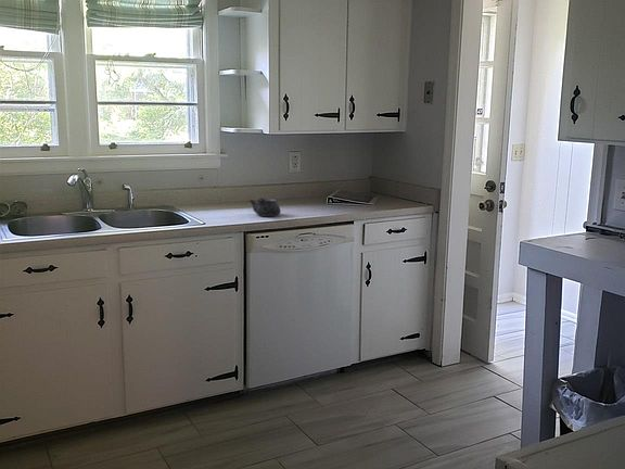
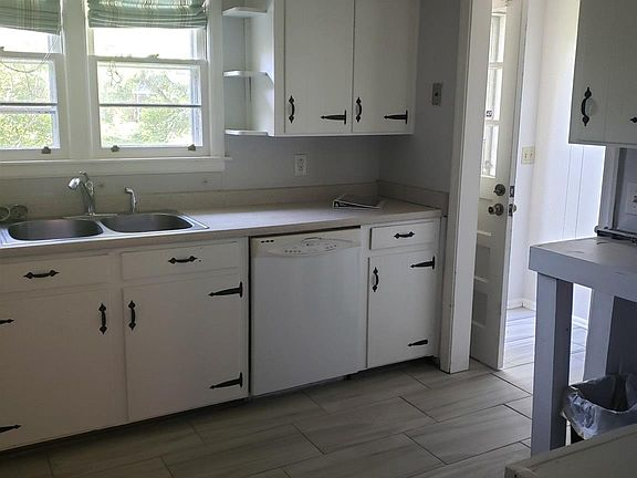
- teapot [248,197,282,217]
